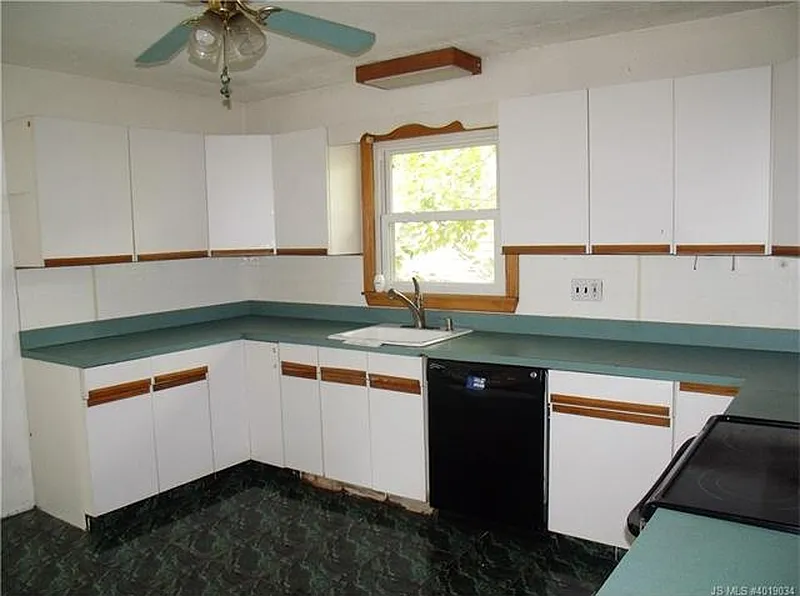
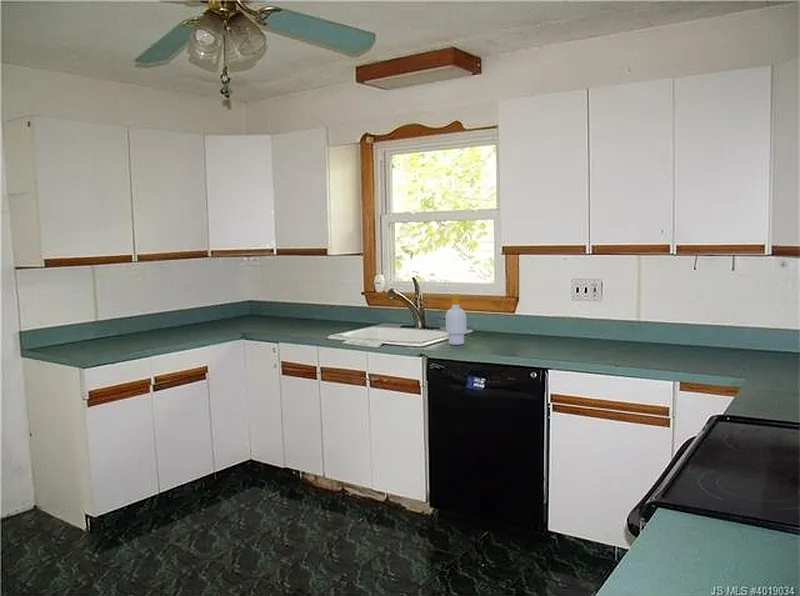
+ soap bottle [445,294,468,346]
